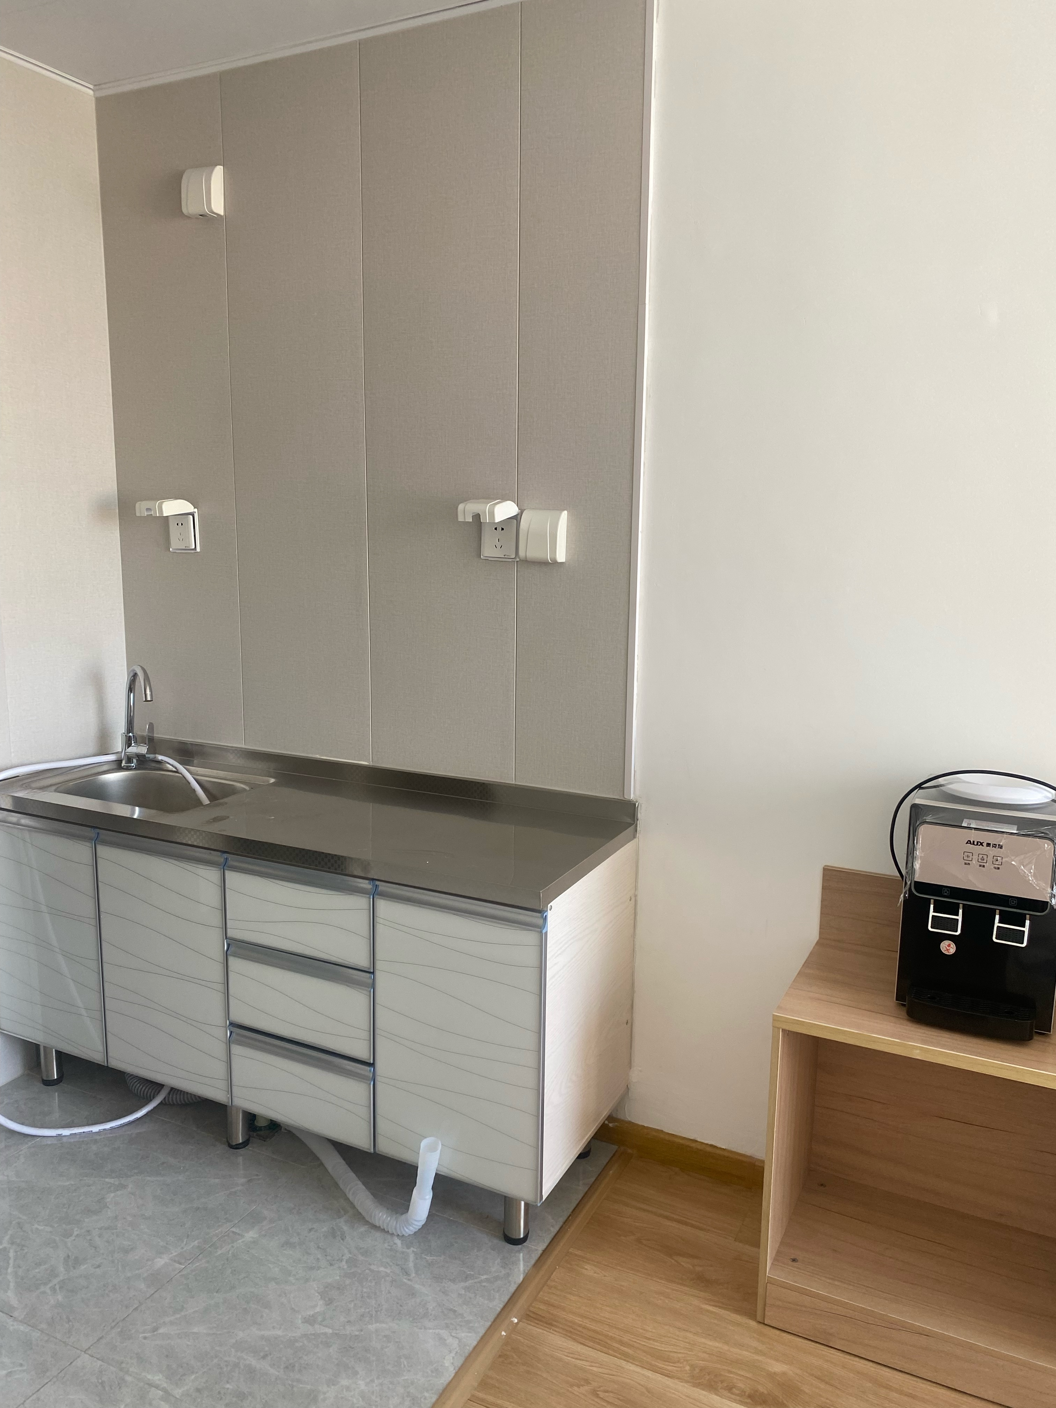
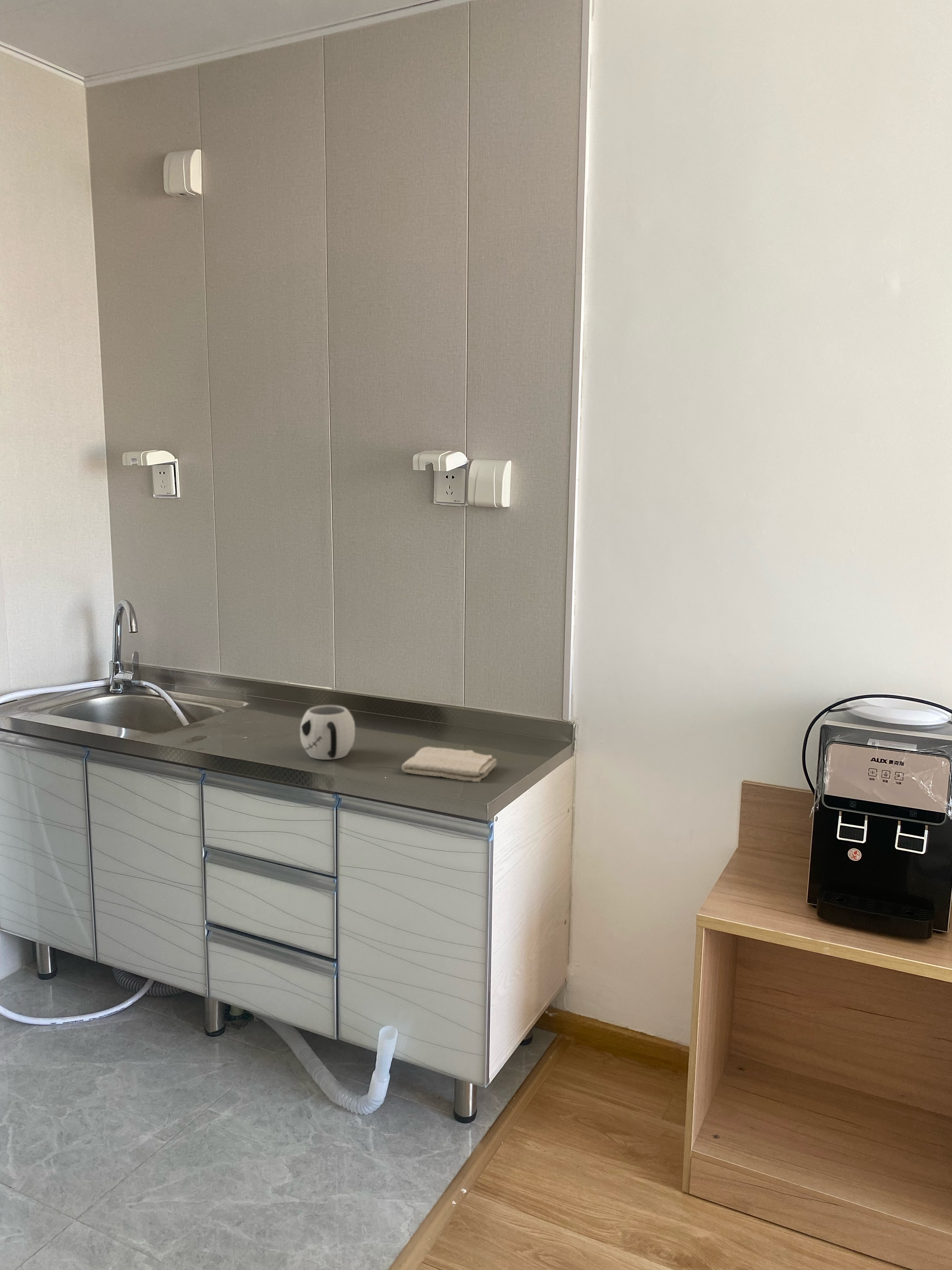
+ mug [300,705,355,760]
+ washcloth [401,747,497,783]
